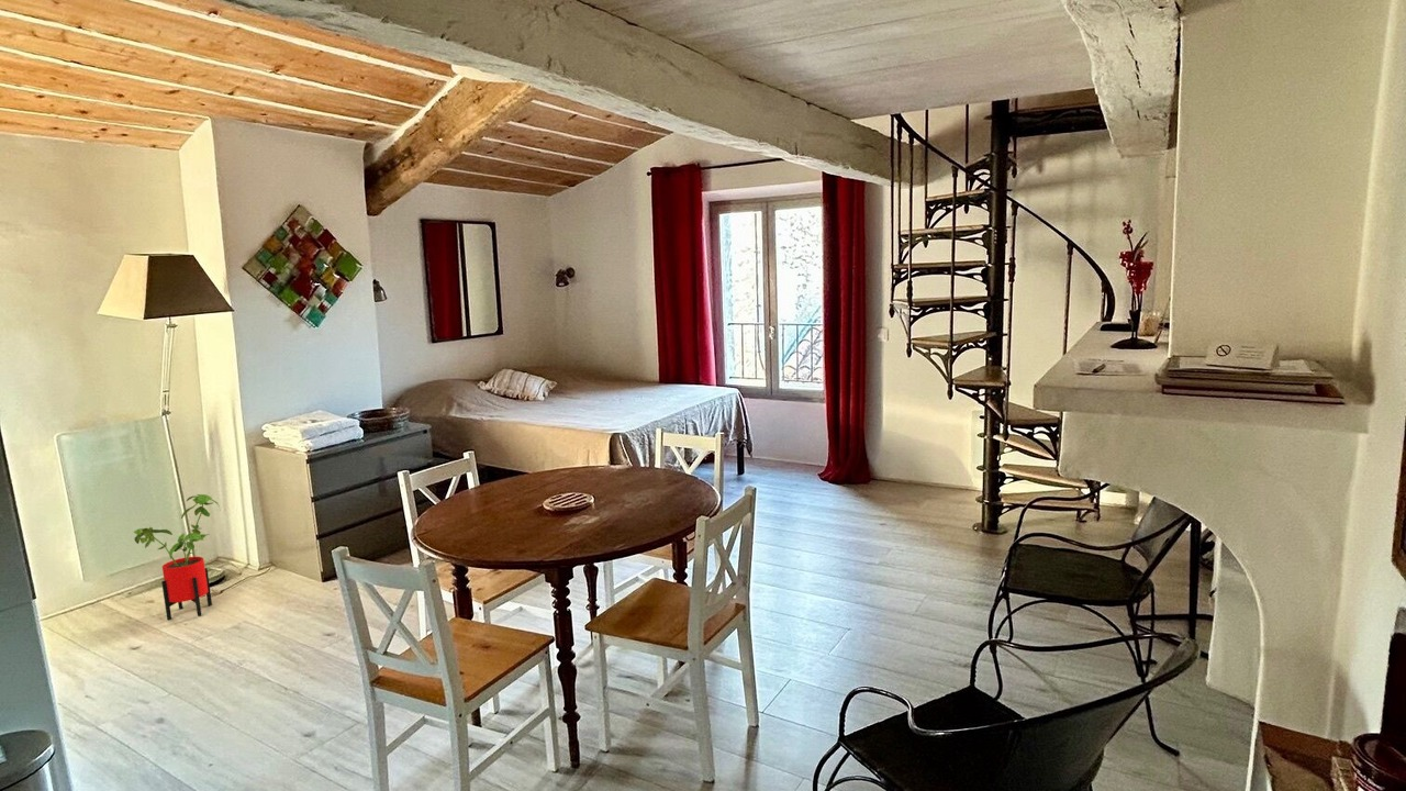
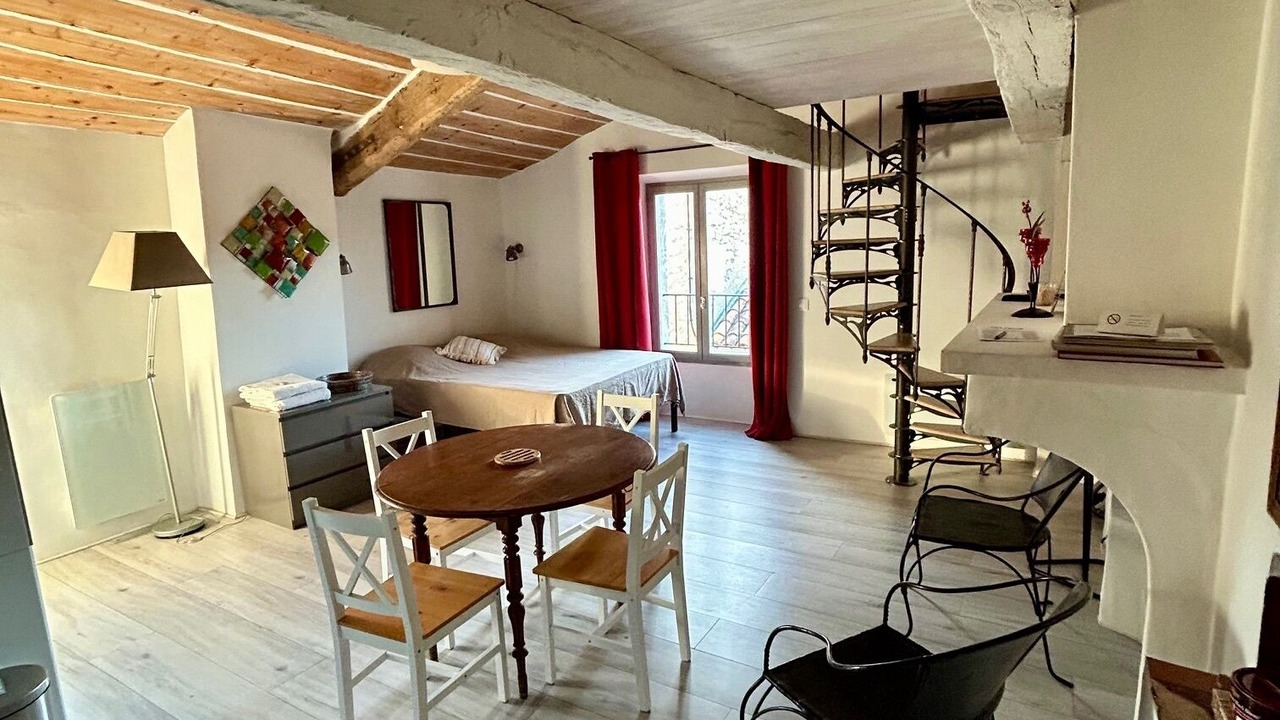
- house plant [133,493,222,621]
